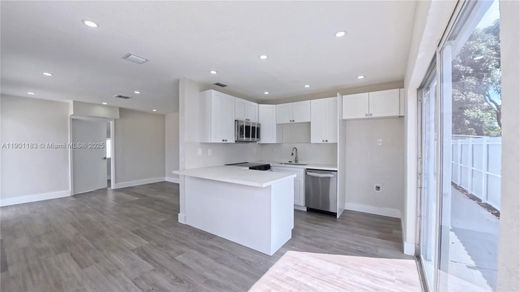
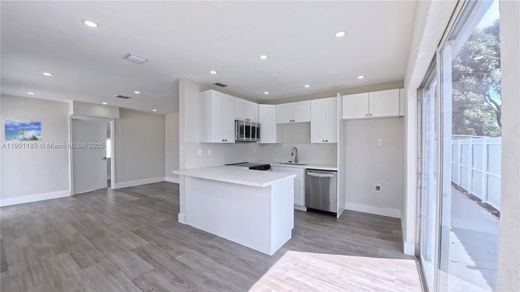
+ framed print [3,119,43,142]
